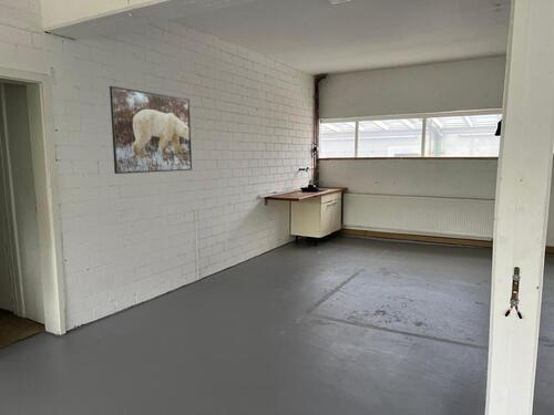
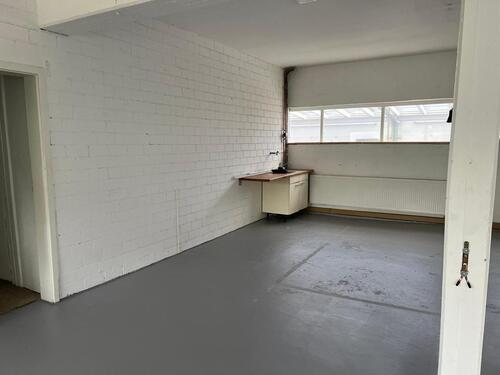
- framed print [109,85,193,175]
